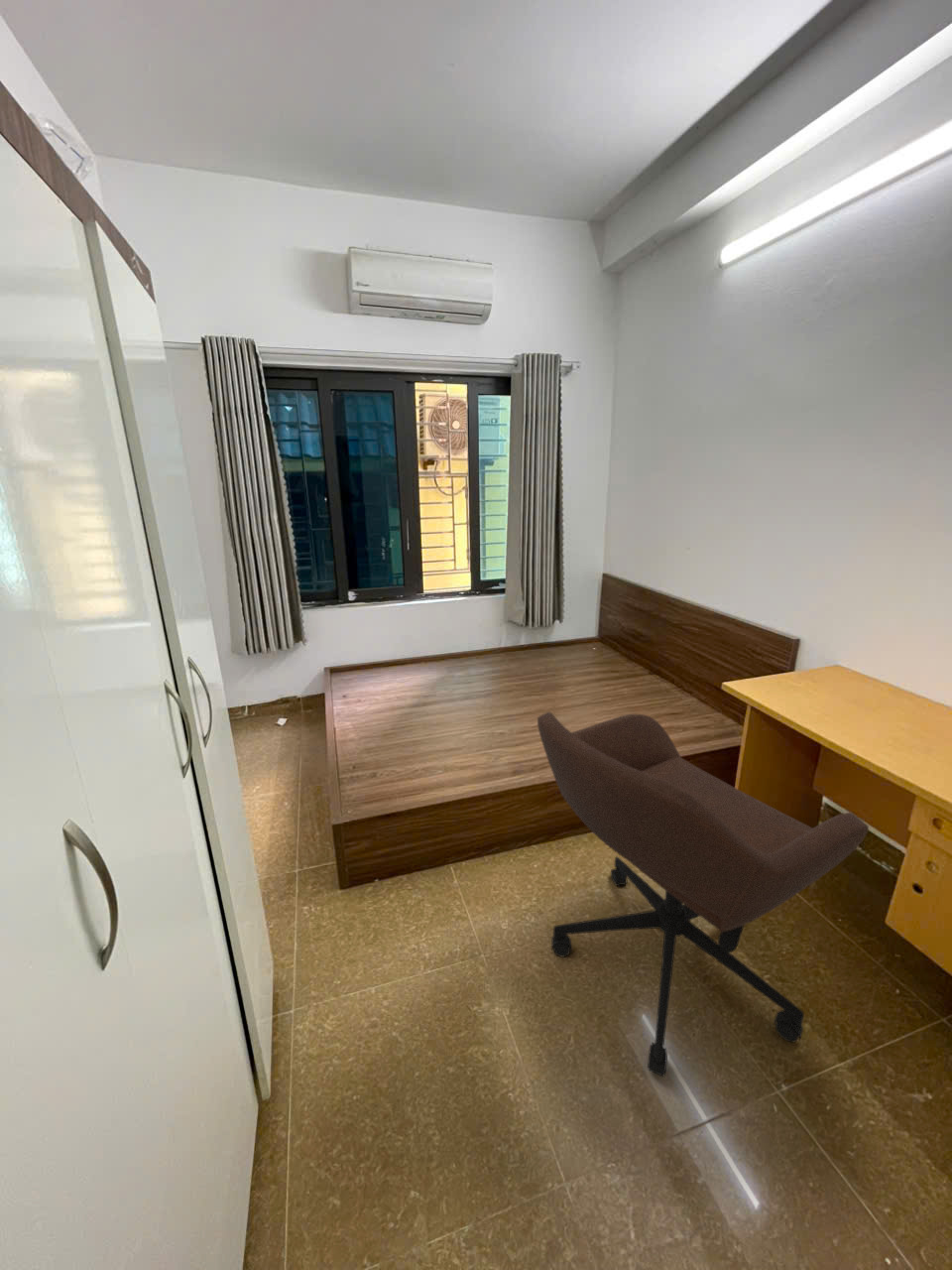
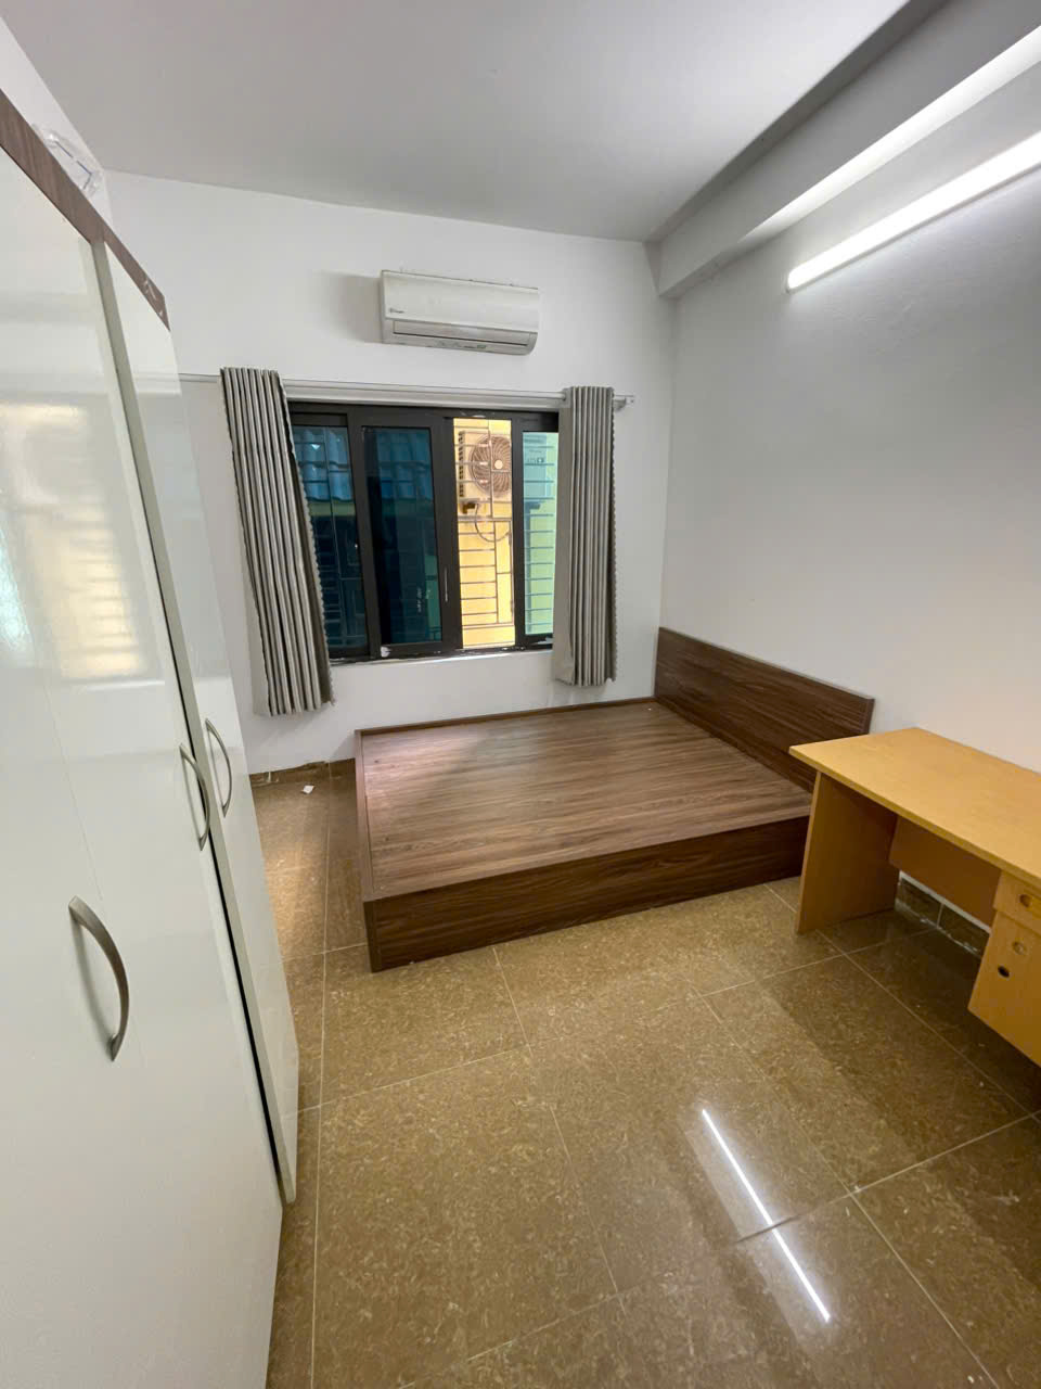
- office chair [536,711,870,1078]
